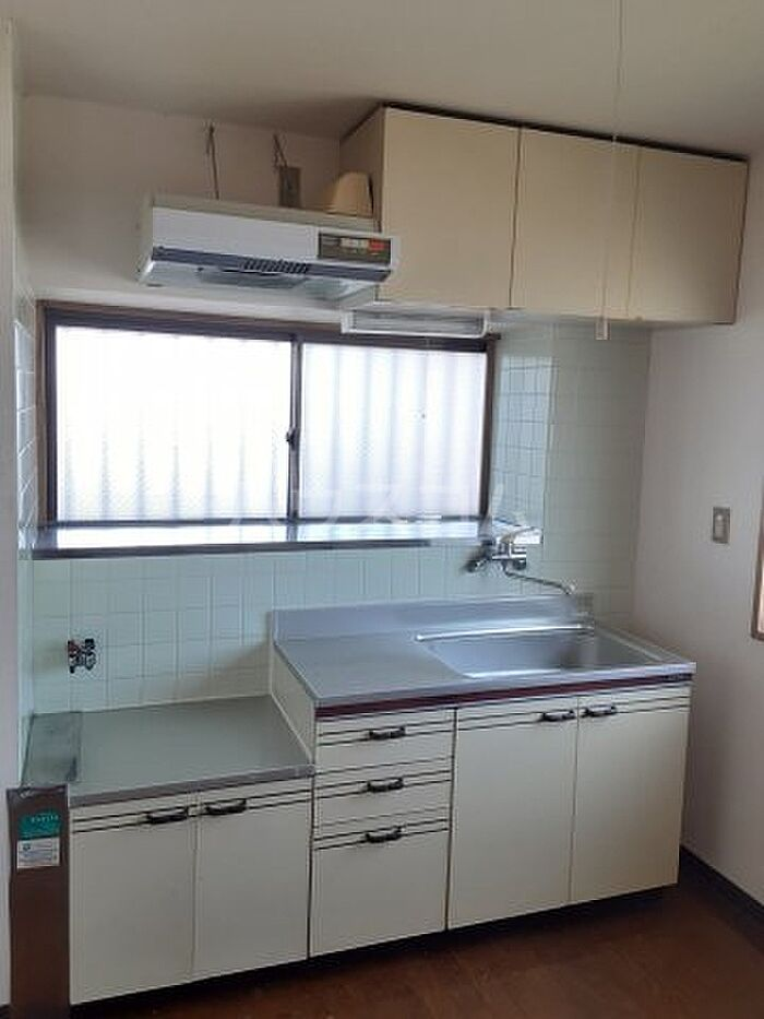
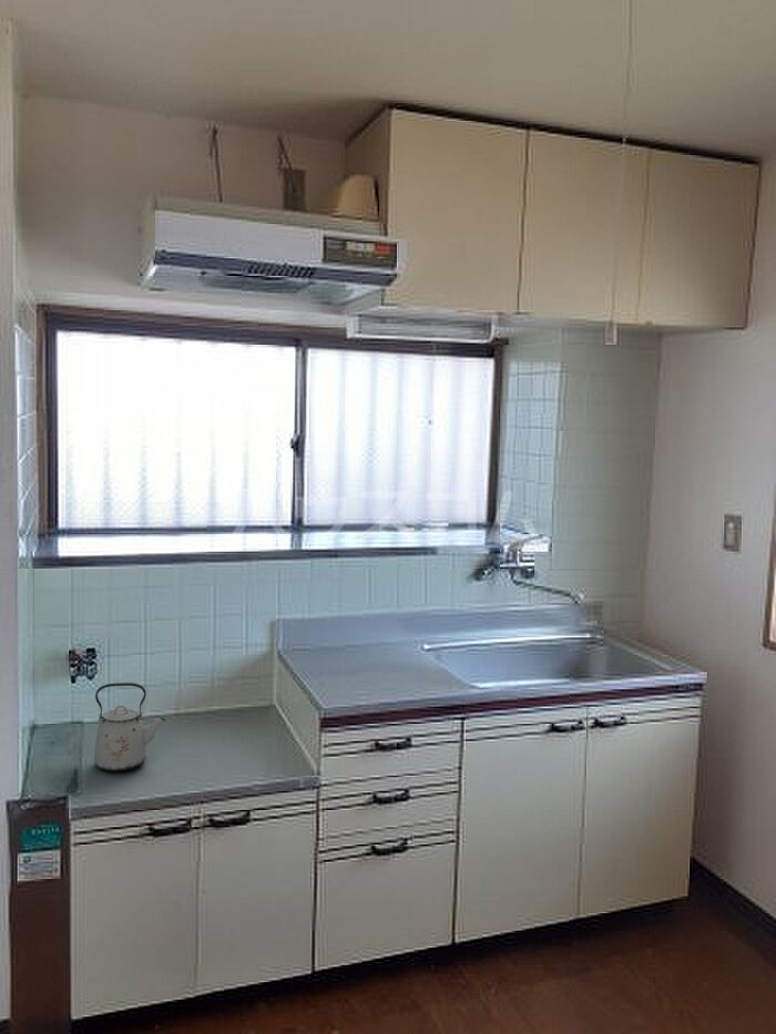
+ kettle [93,682,167,772]
